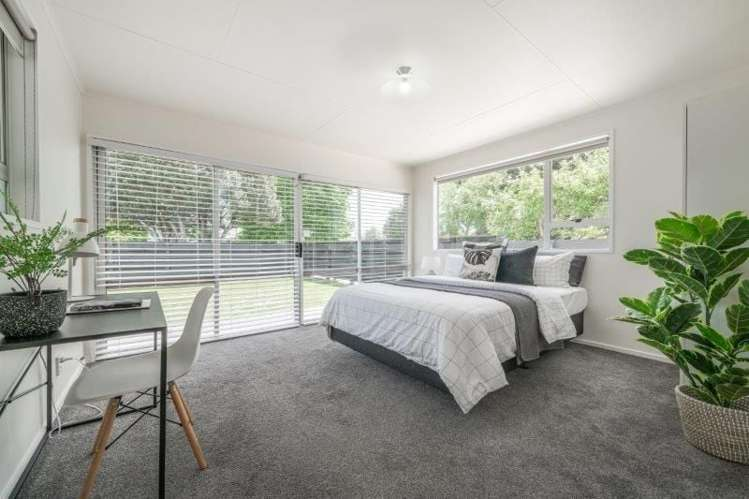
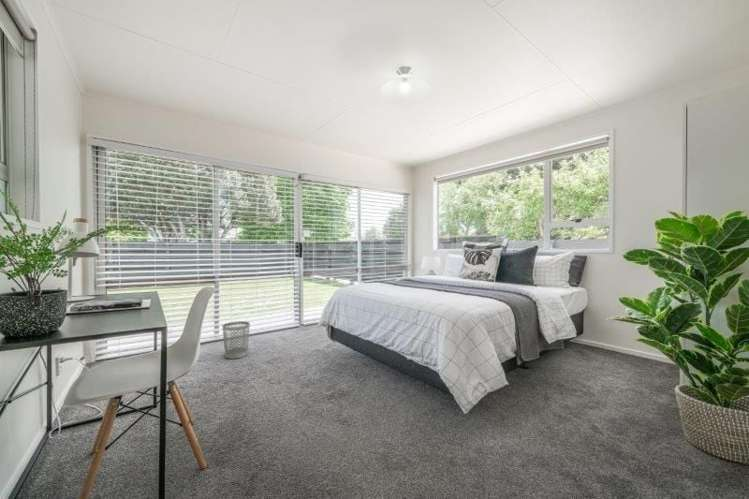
+ wastebasket [221,320,251,360]
